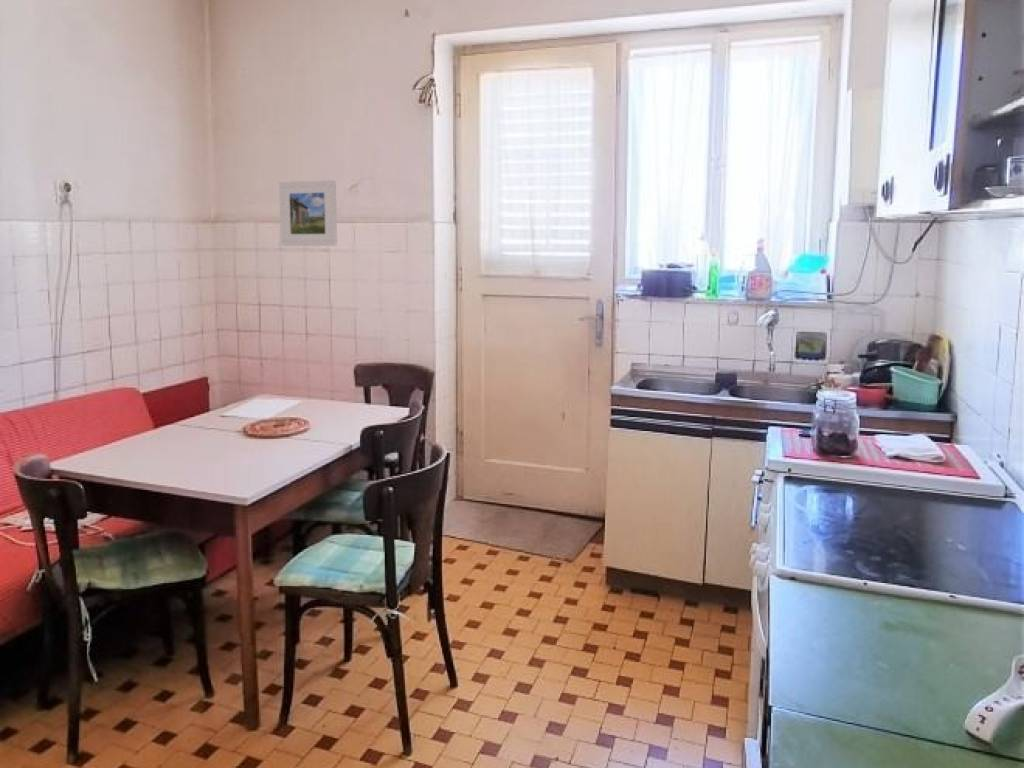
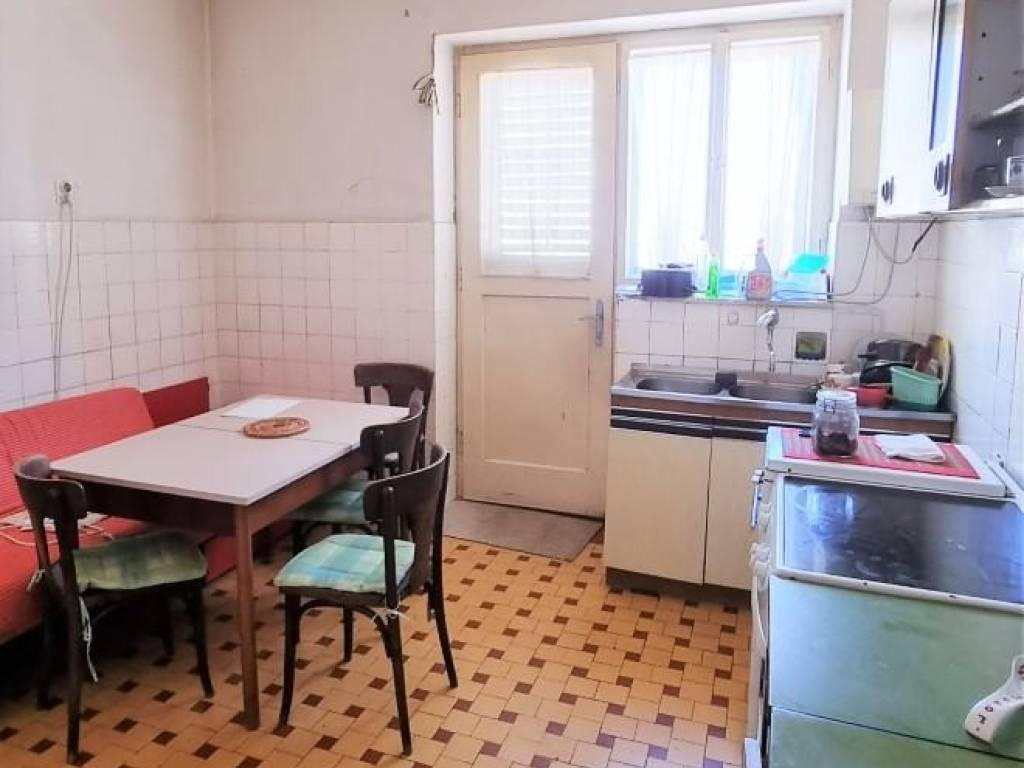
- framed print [278,179,338,247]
